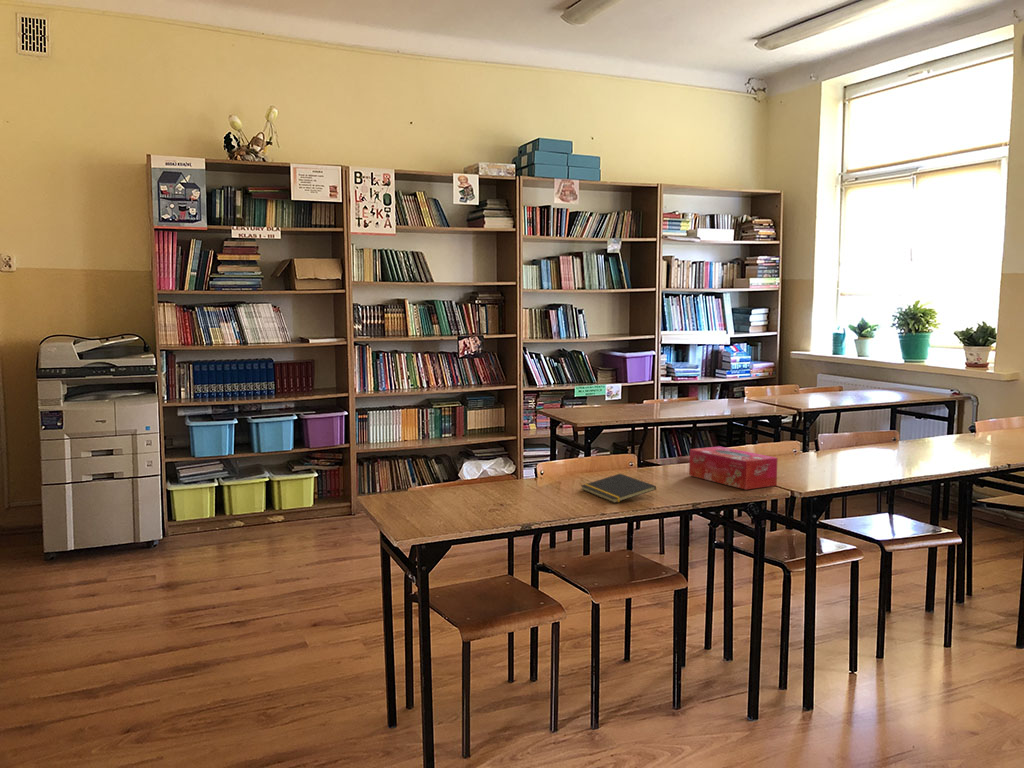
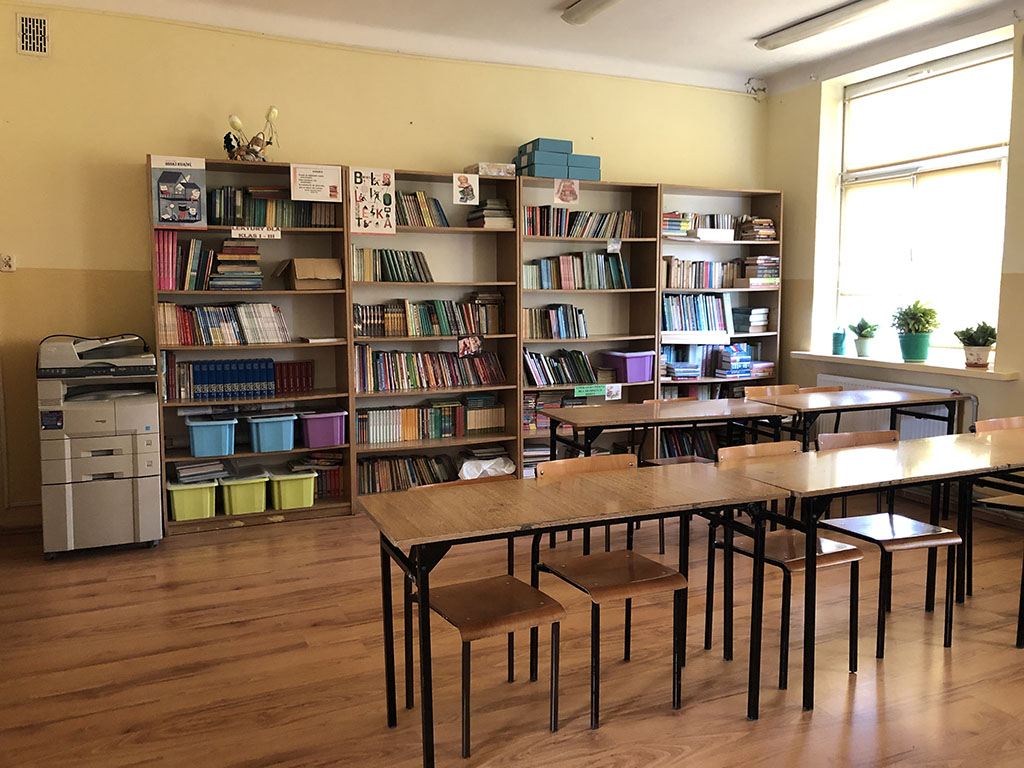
- tissue box [688,445,779,491]
- notepad [580,473,657,504]
